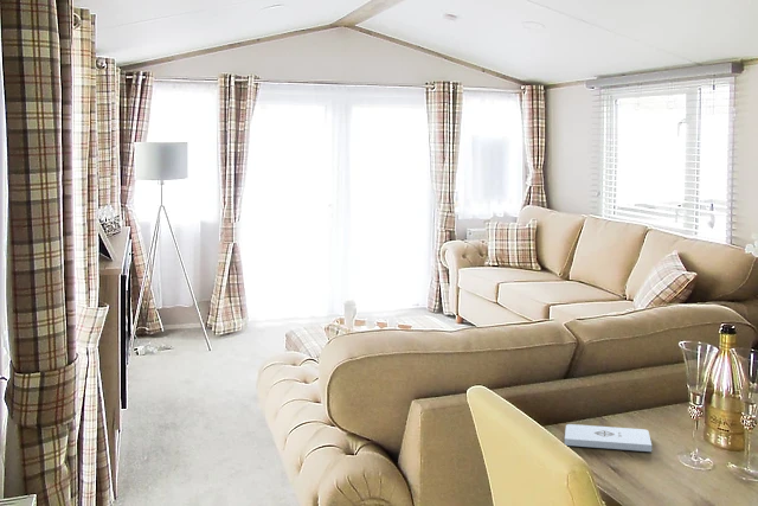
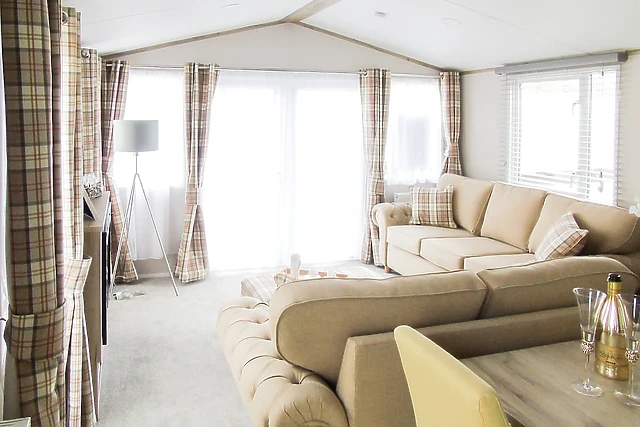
- notepad [564,423,653,453]
